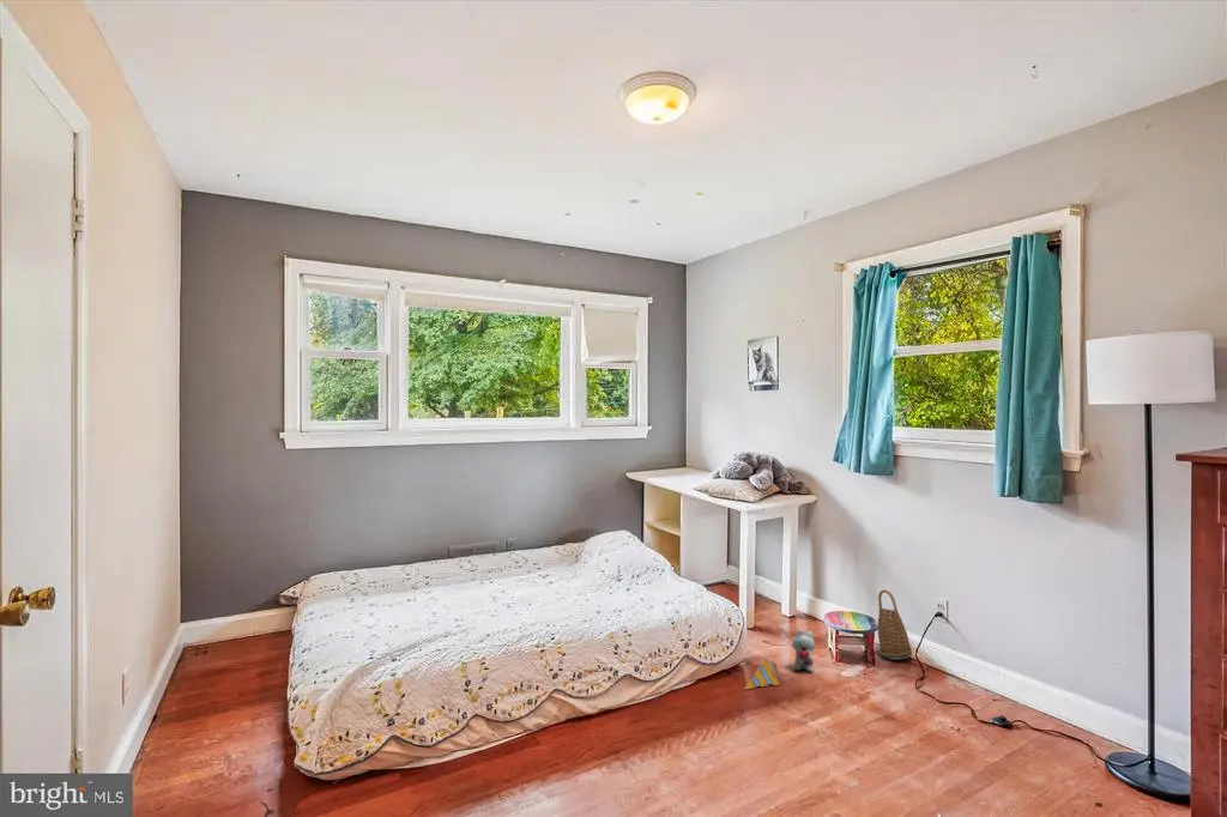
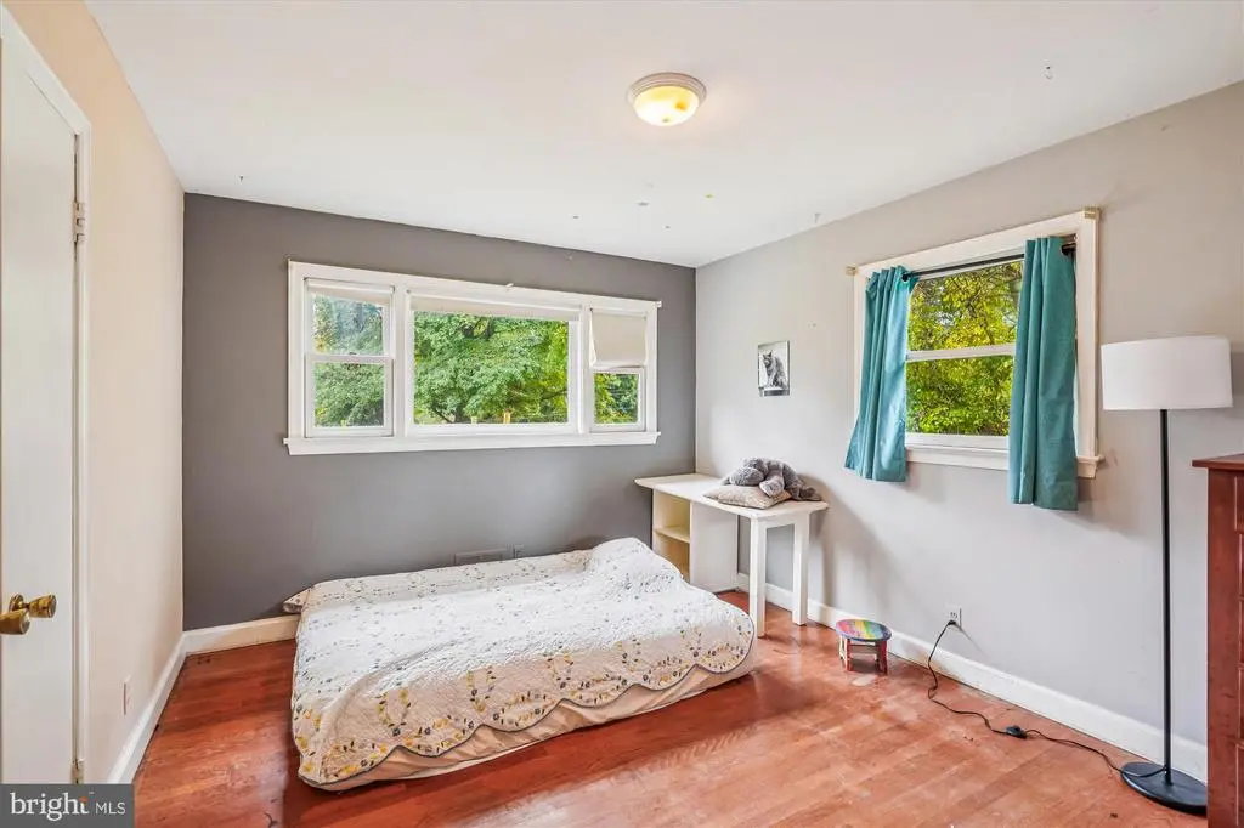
- stacking toy [744,656,781,690]
- basket [877,588,913,660]
- plush toy [791,629,816,673]
